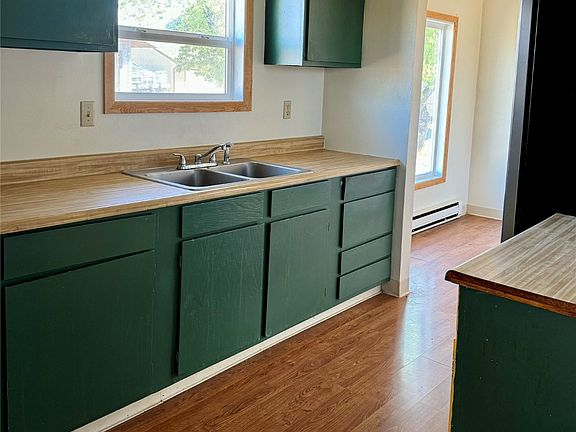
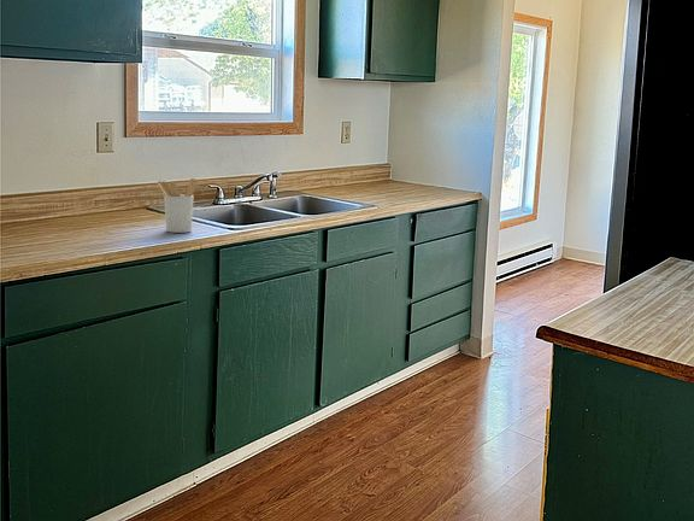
+ utensil holder [157,177,198,234]
